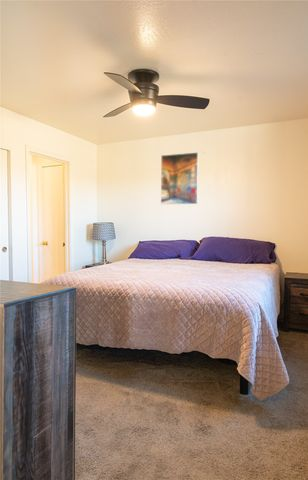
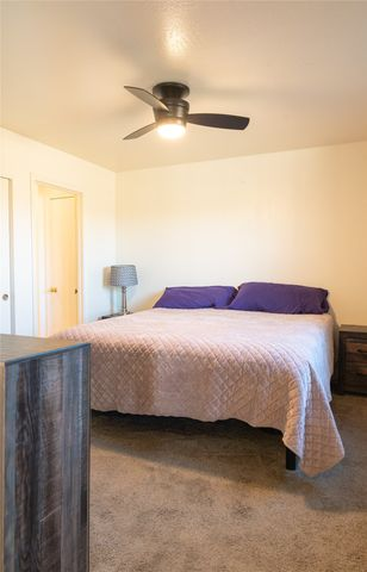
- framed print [160,151,200,205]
